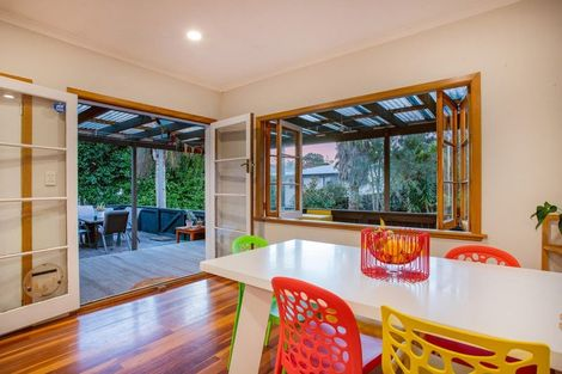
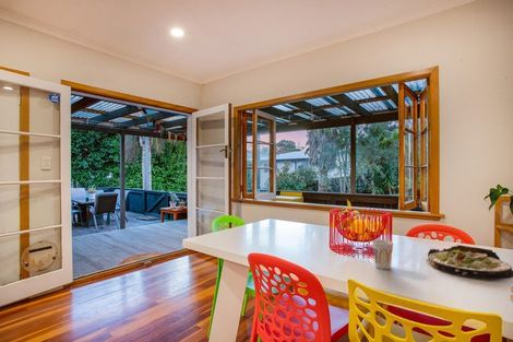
+ salad plate [426,244,513,281]
+ cup [371,238,394,270]
